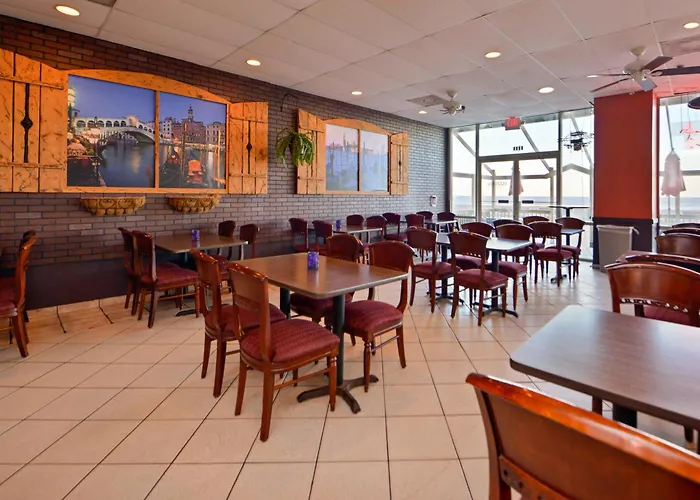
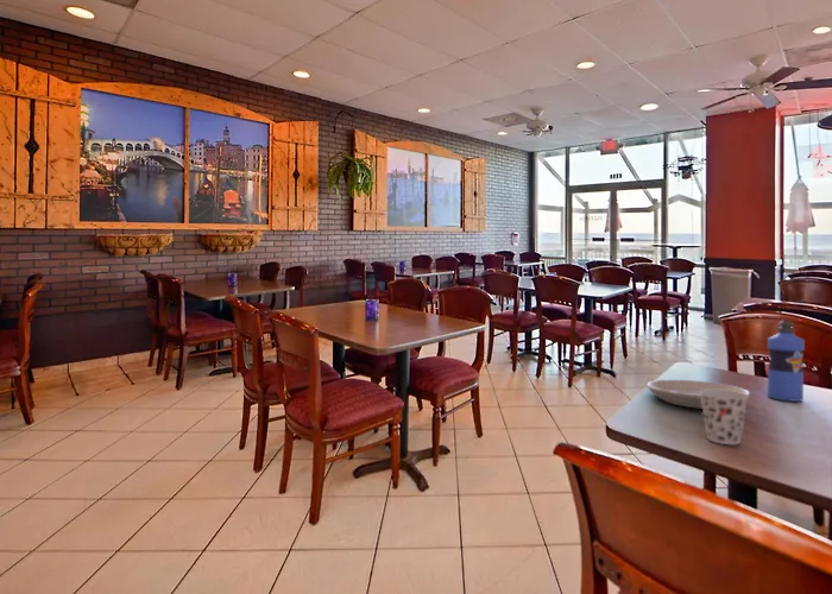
+ water bottle [767,320,806,403]
+ cup [700,390,750,446]
+ plate [645,379,751,410]
